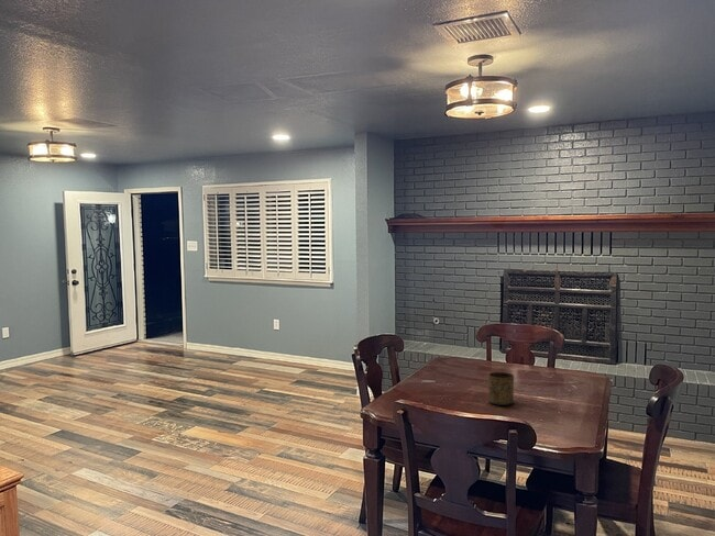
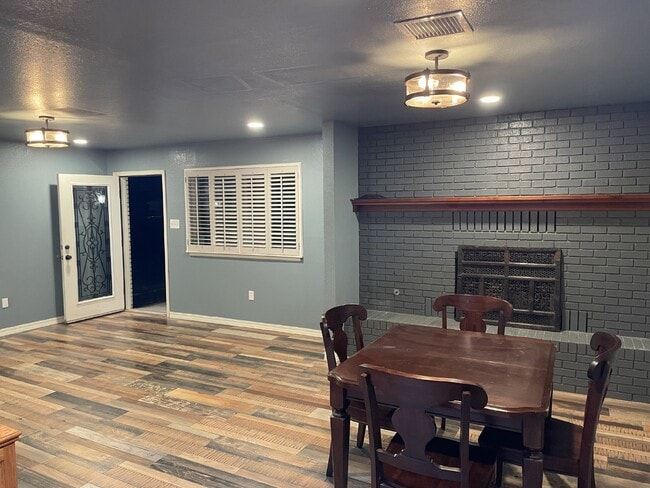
- cup [487,371,515,406]
